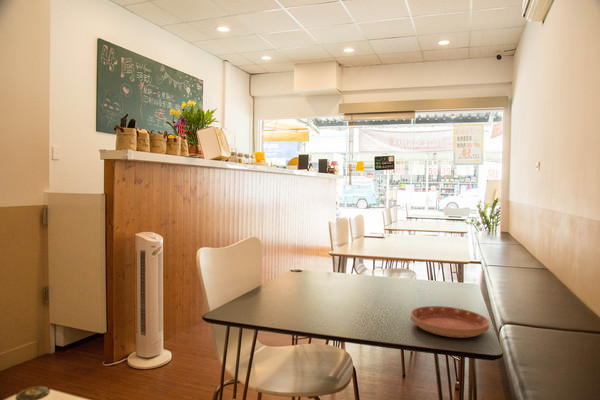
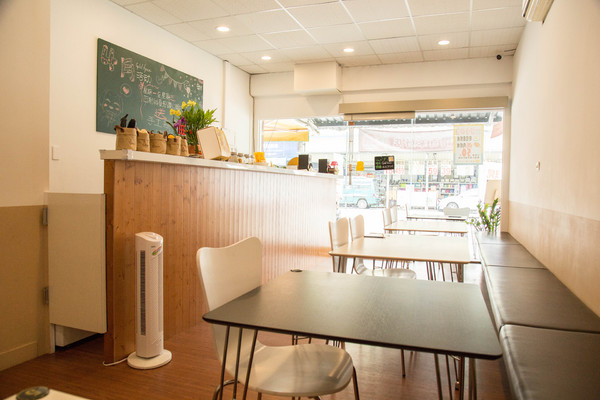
- saucer [410,305,491,339]
